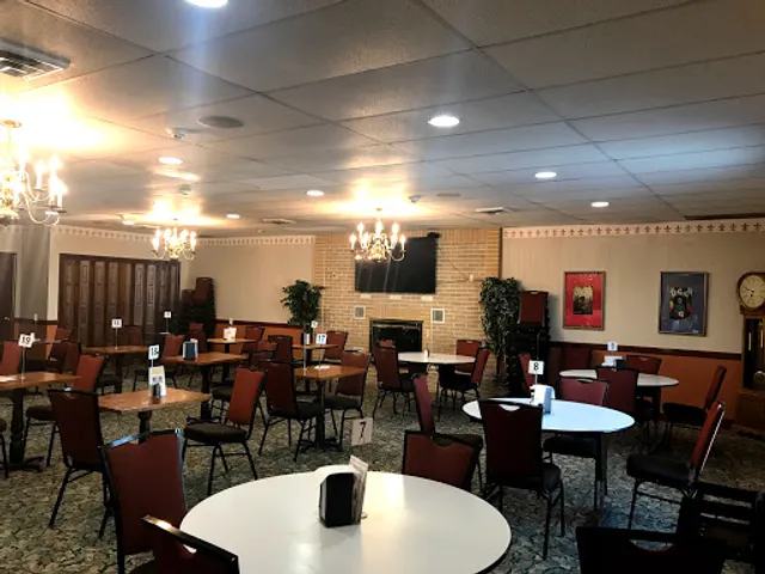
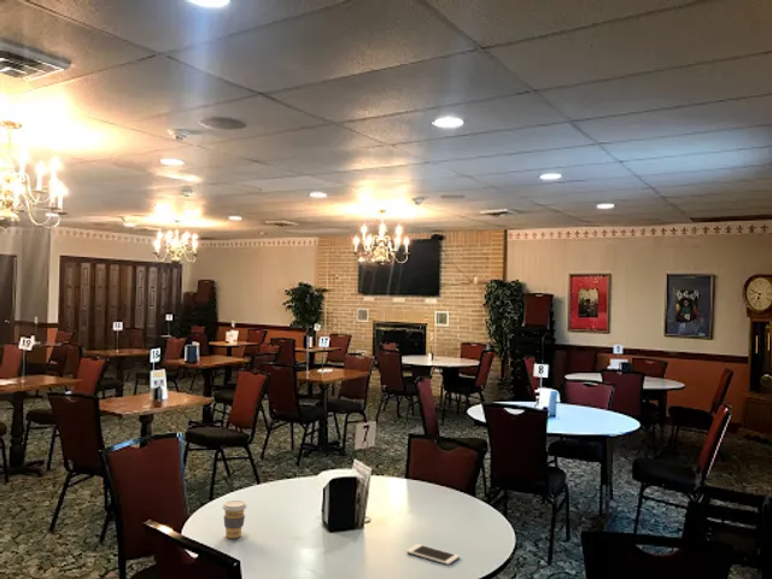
+ cell phone [405,543,461,566]
+ coffee cup [222,499,248,539]
